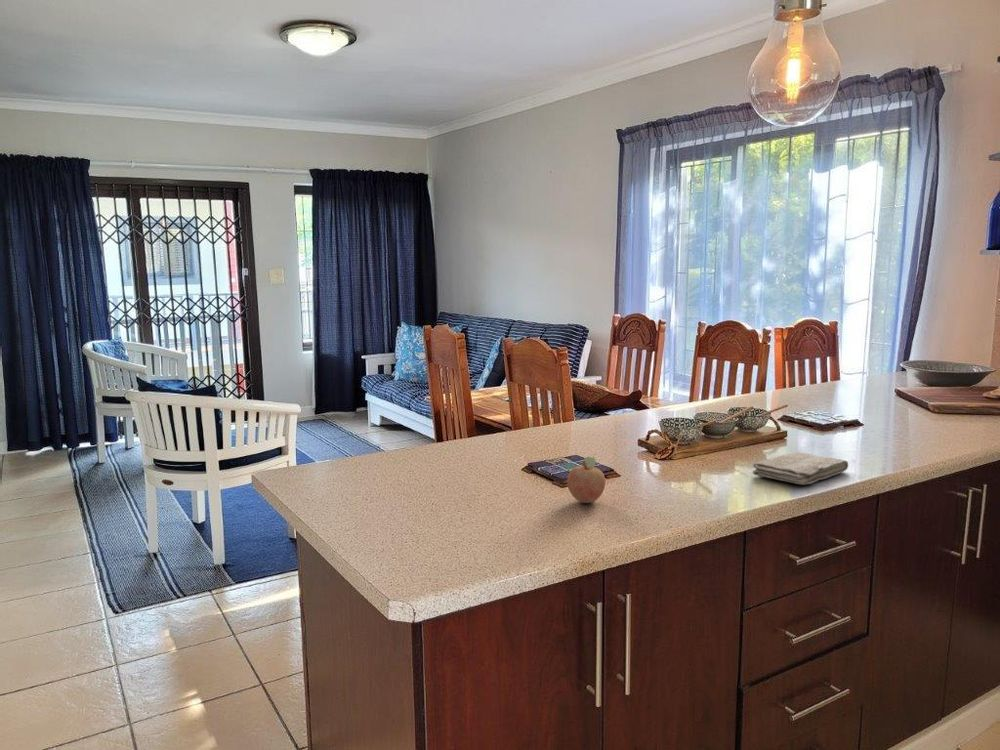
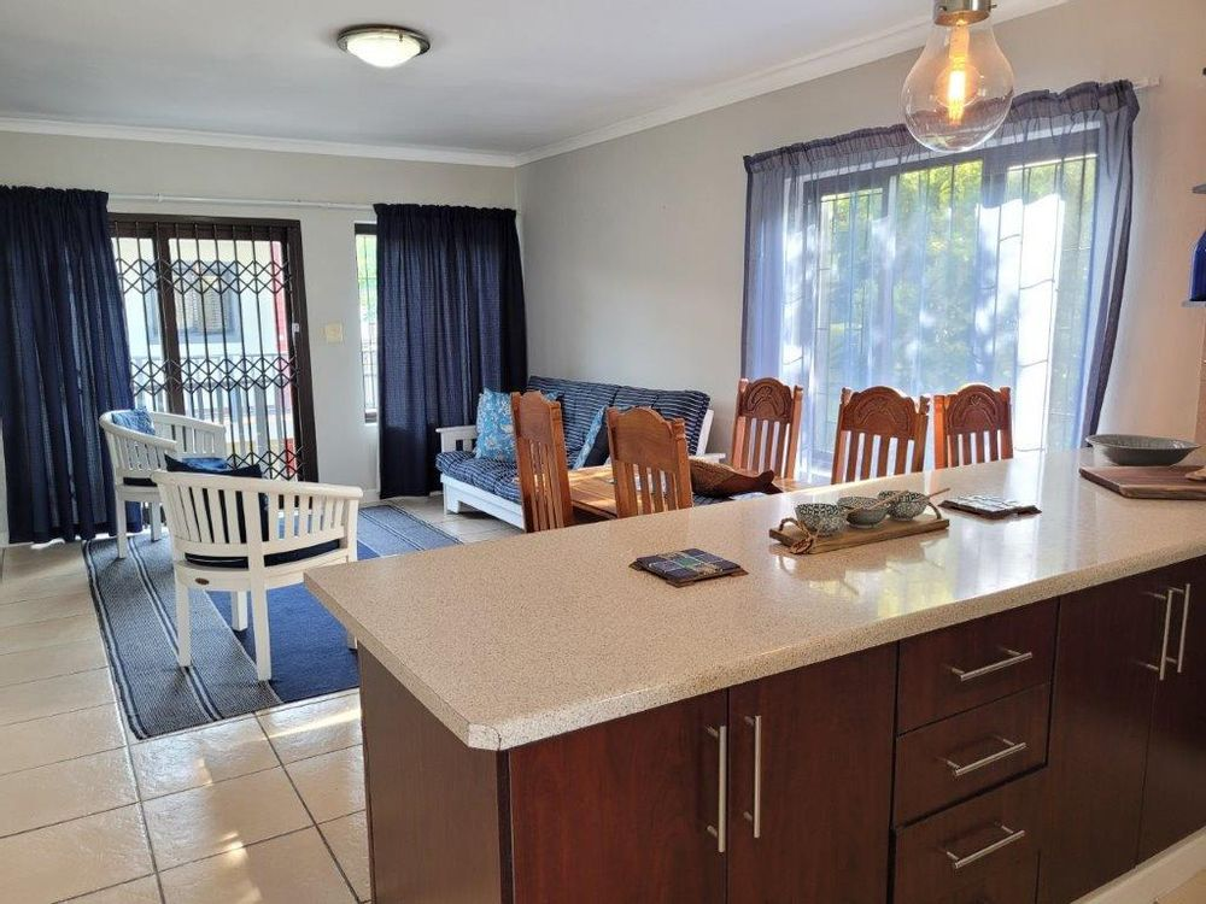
- fruit [566,456,606,504]
- washcloth [752,451,849,486]
